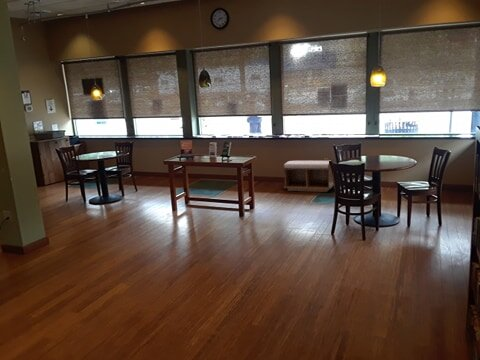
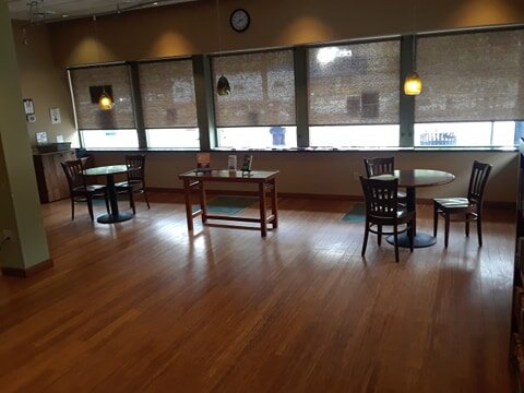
- bench [282,160,335,193]
